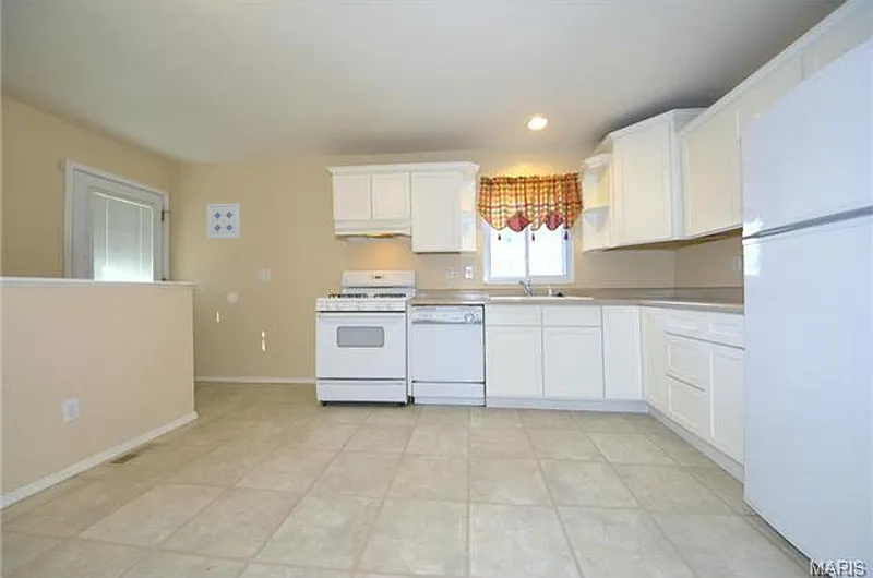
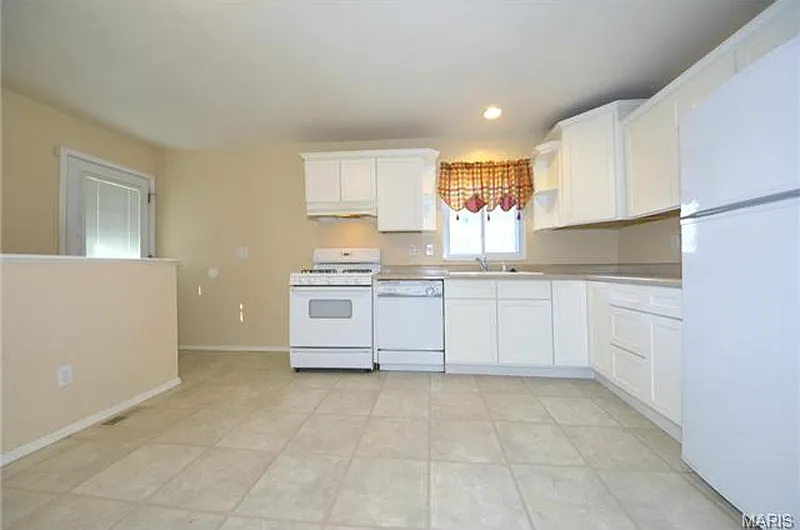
- wall art [206,203,242,240]
